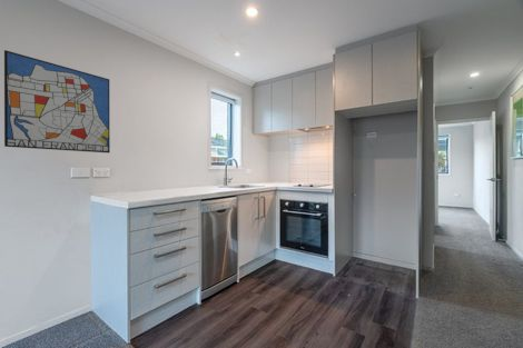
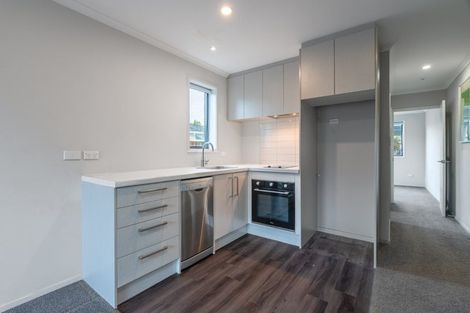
- wall art [3,49,111,153]
